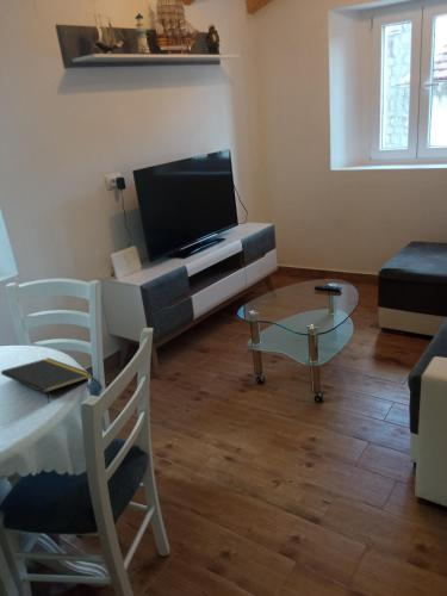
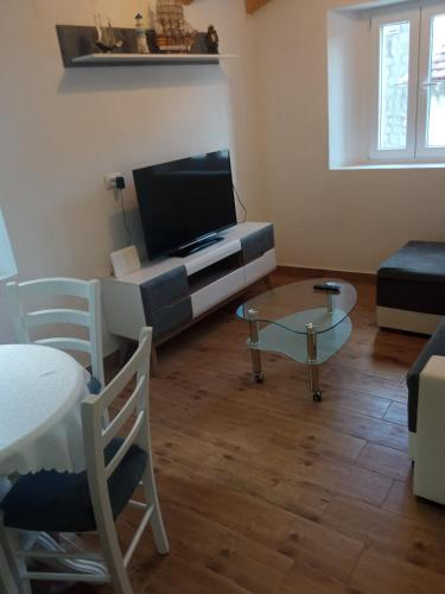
- notepad [0,356,93,404]
